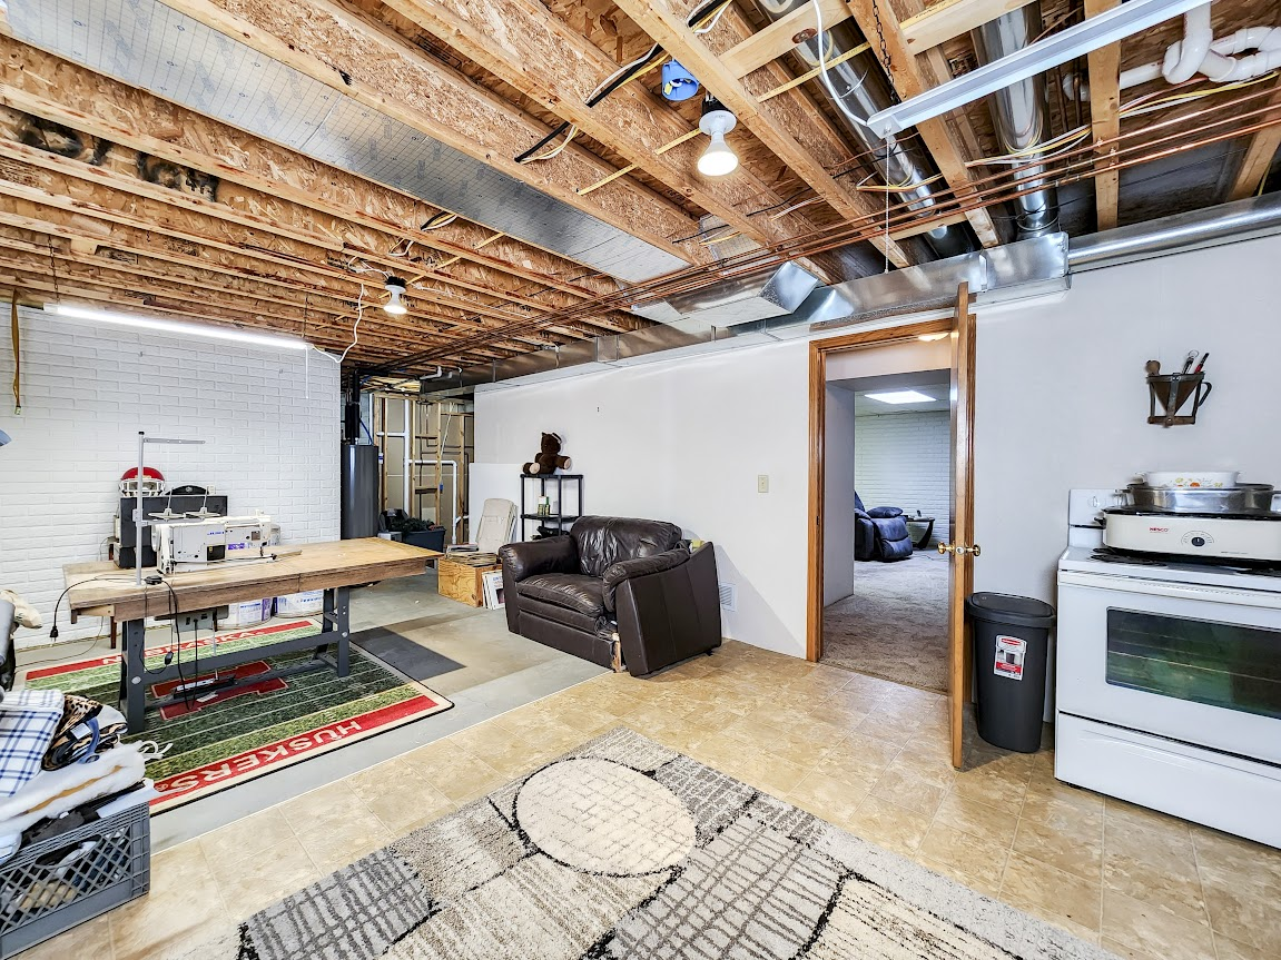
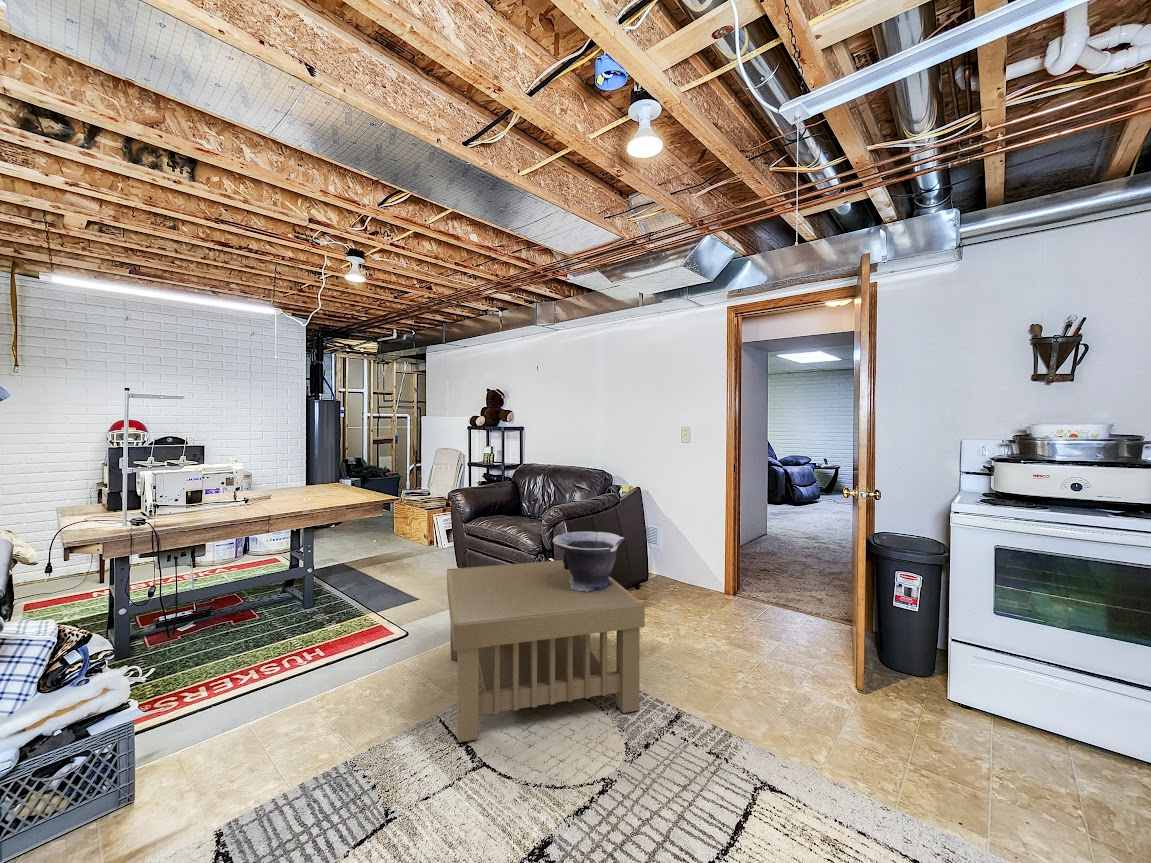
+ coffee table [446,559,646,743]
+ decorative bowl [552,531,626,593]
